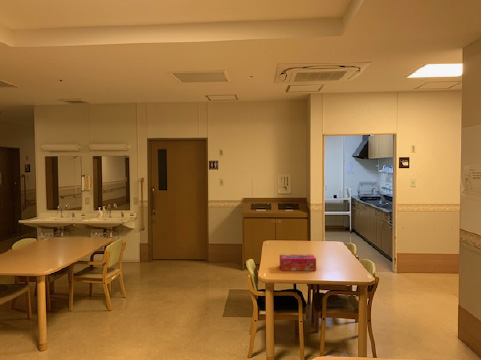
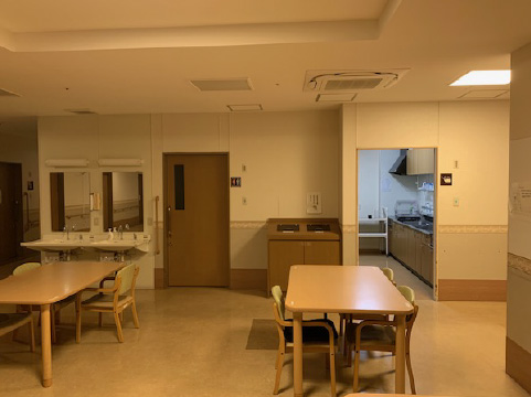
- tissue box [279,254,317,272]
